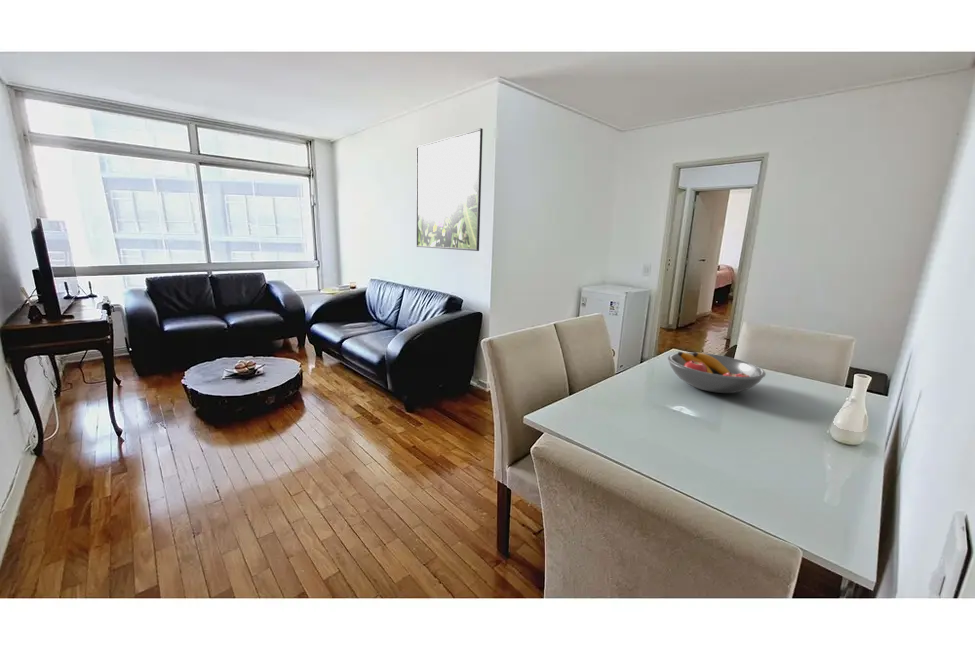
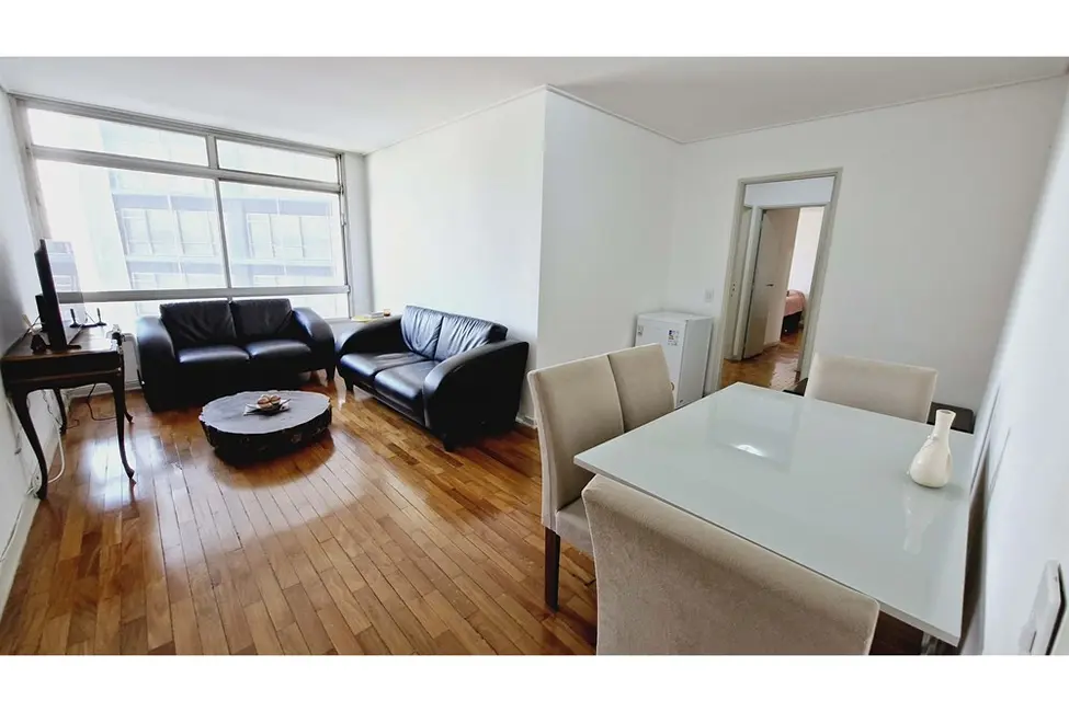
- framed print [415,127,484,252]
- fruit bowl [667,351,767,394]
